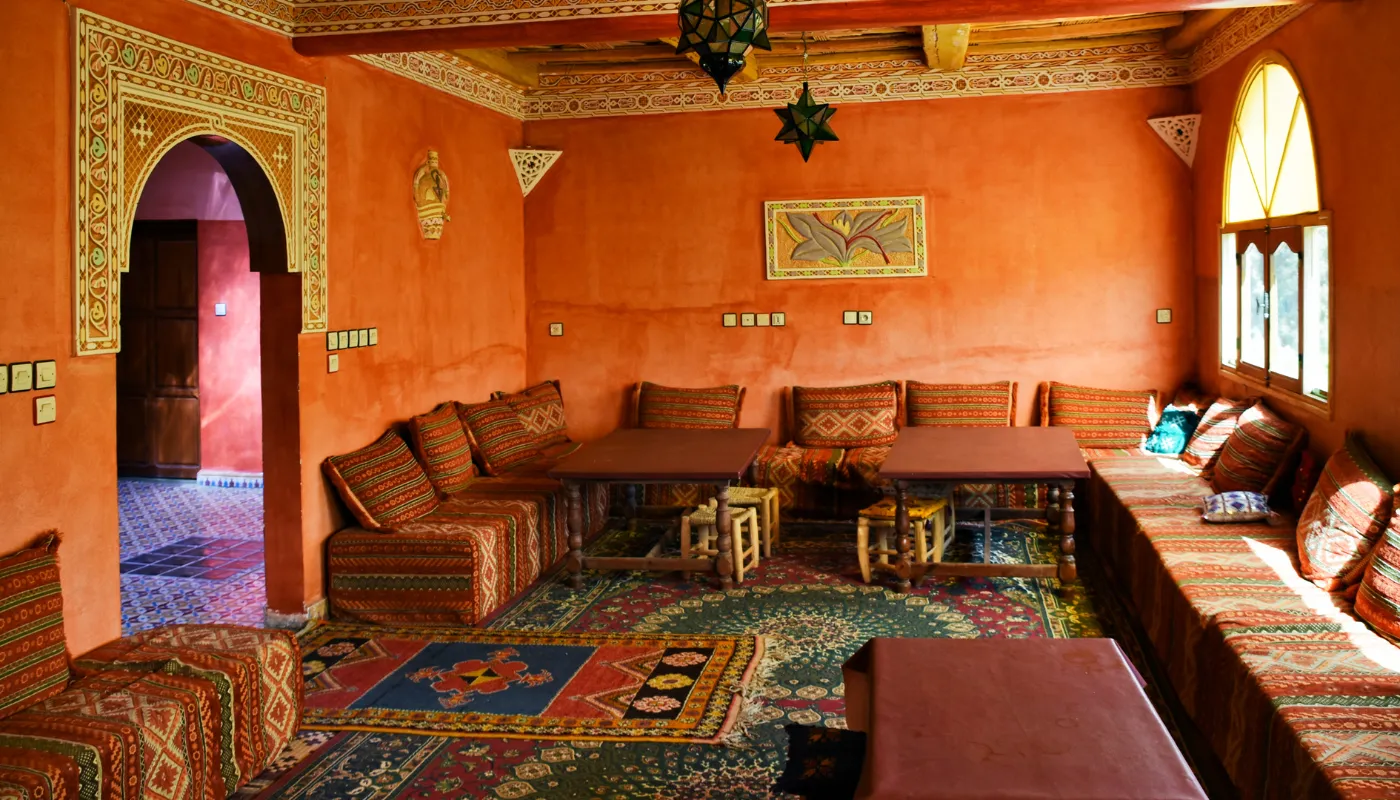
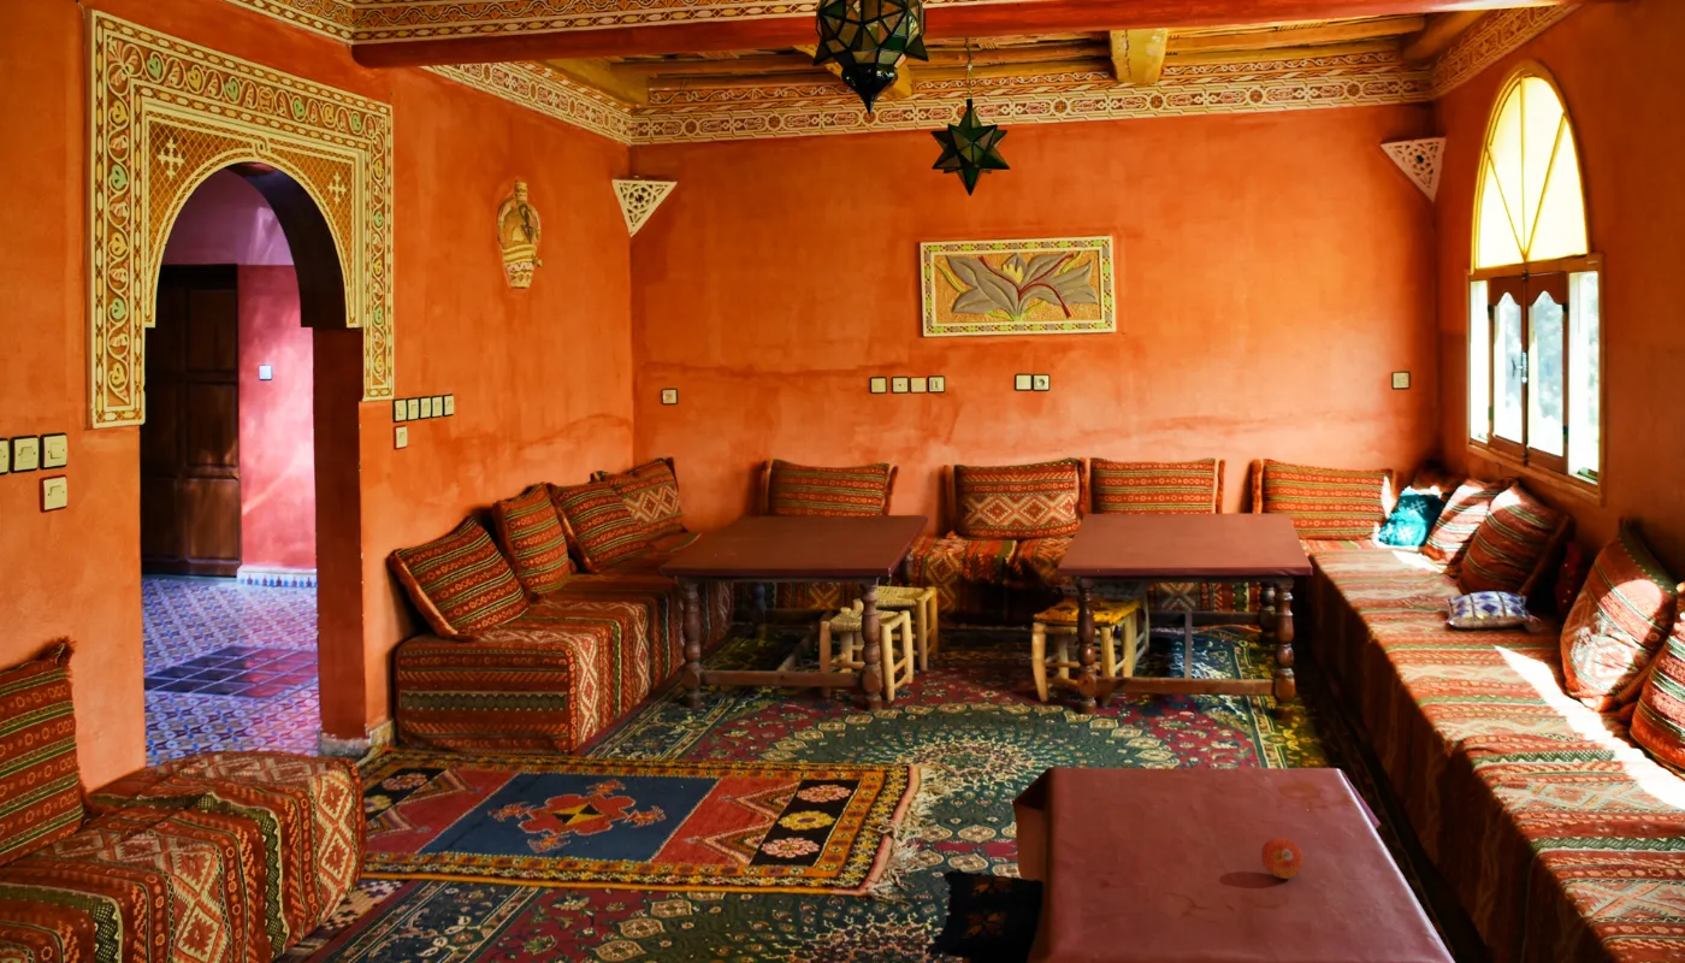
+ fruit [1260,837,1305,880]
